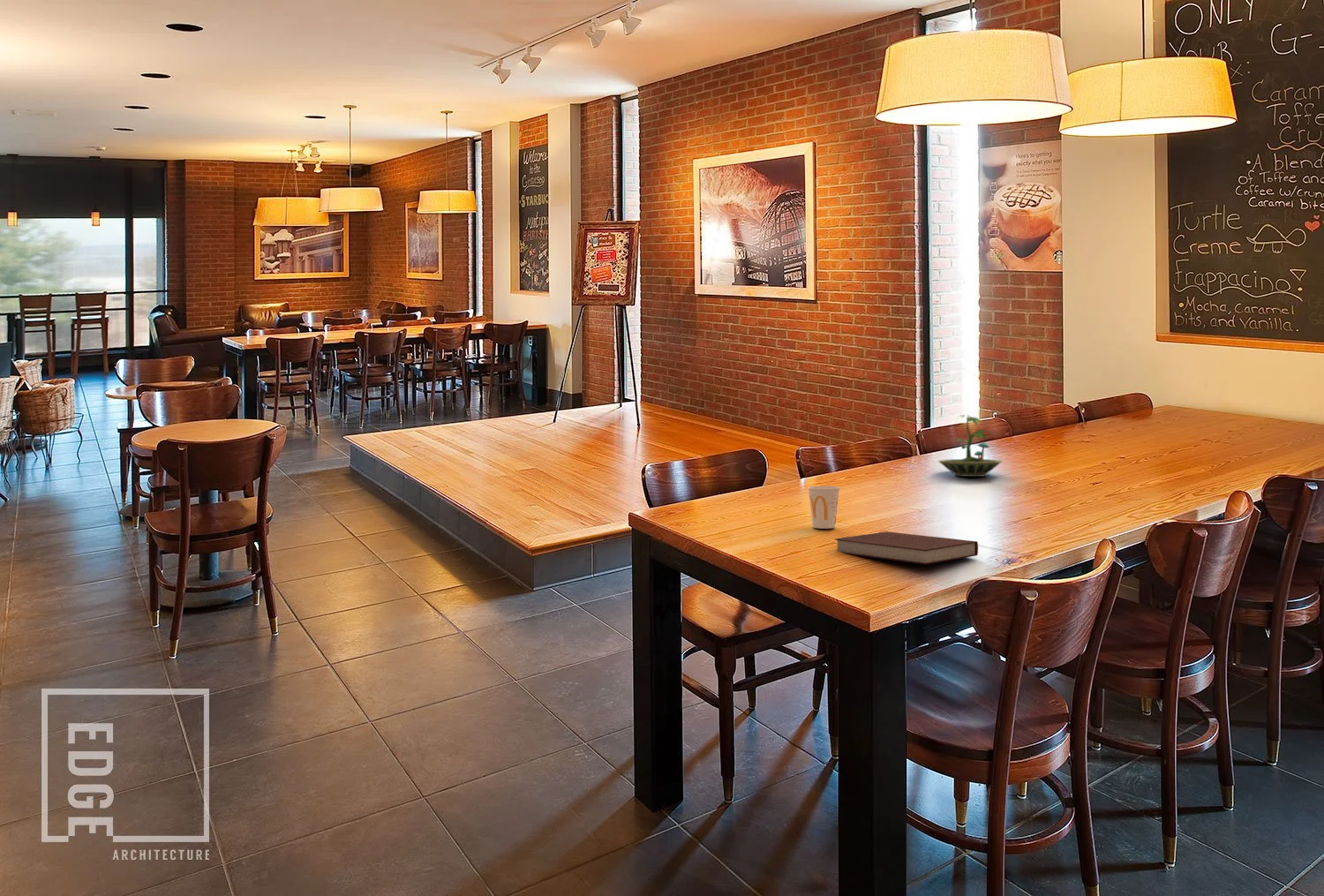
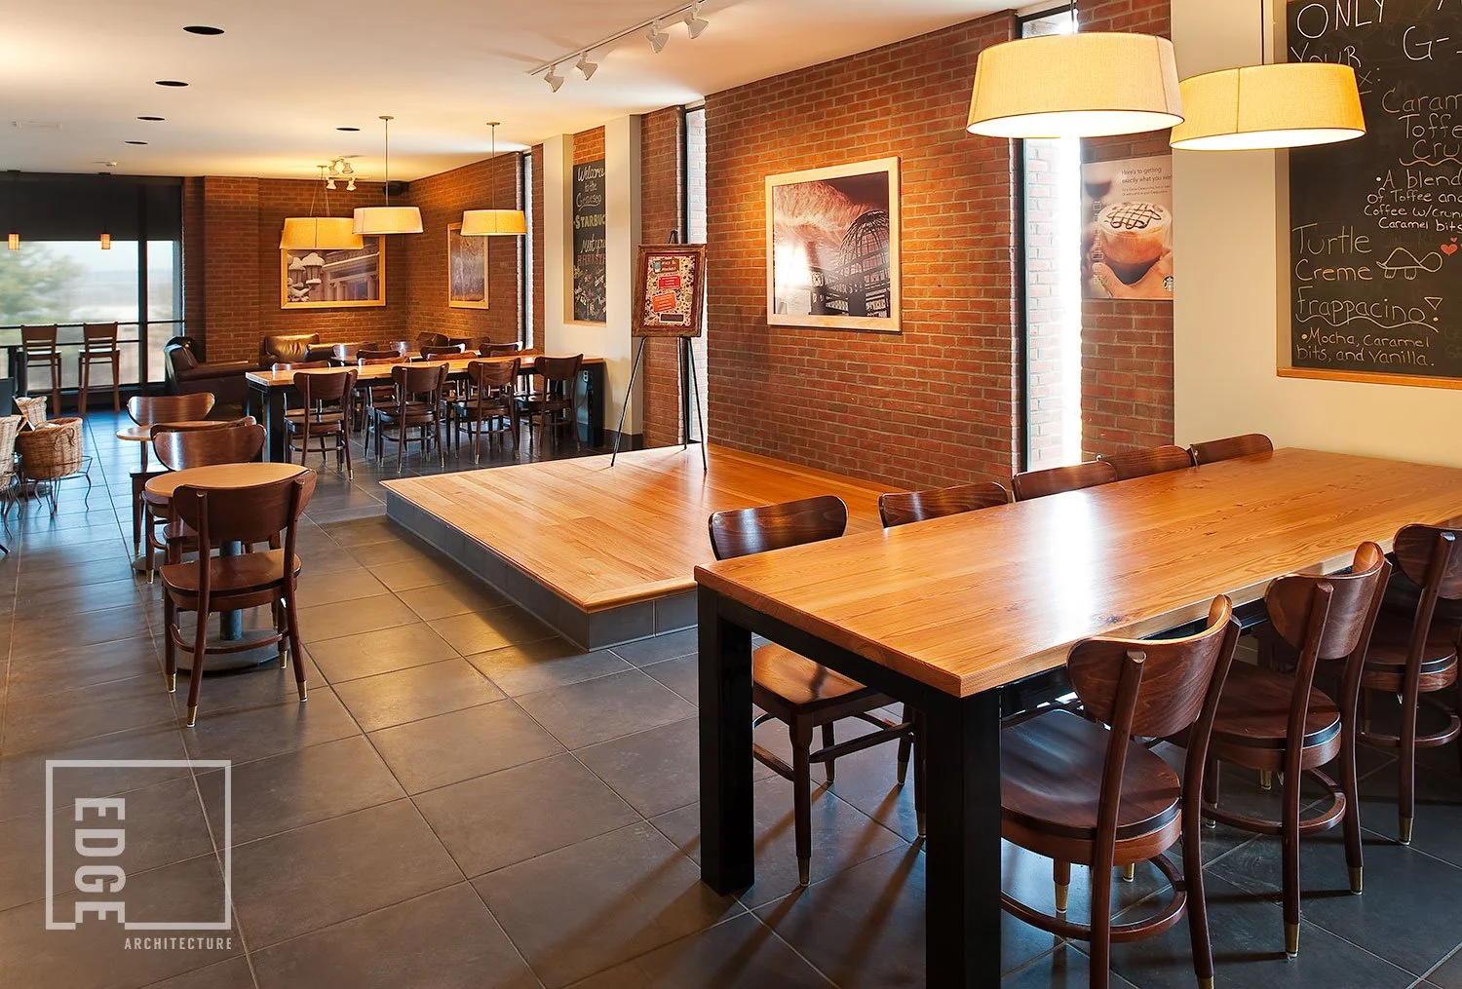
- terrarium [937,414,1004,478]
- cup [807,485,841,530]
- notebook [834,531,979,566]
